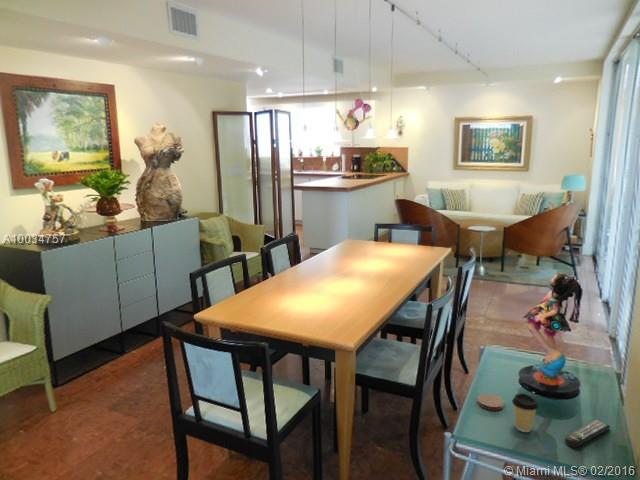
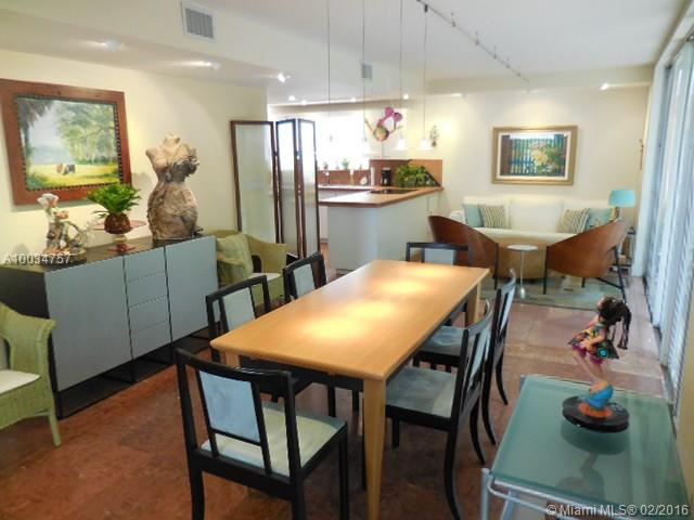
- remote control [564,419,611,449]
- coffee cup [511,392,540,433]
- coaster [477,393,505,411]
